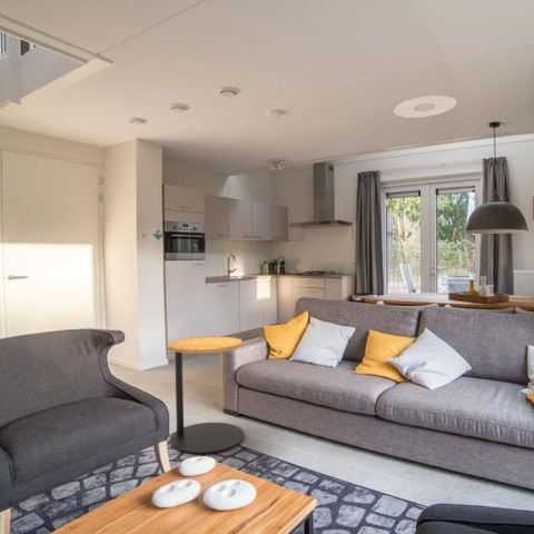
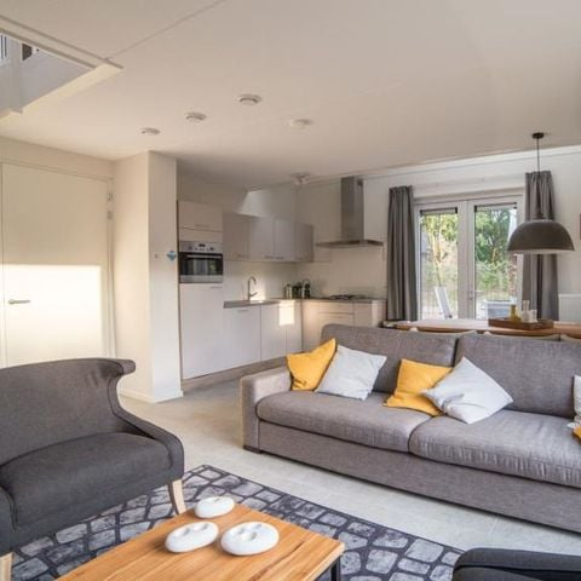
- ceiling light [393,95,457,119]
- side table [167,335,246,455]
